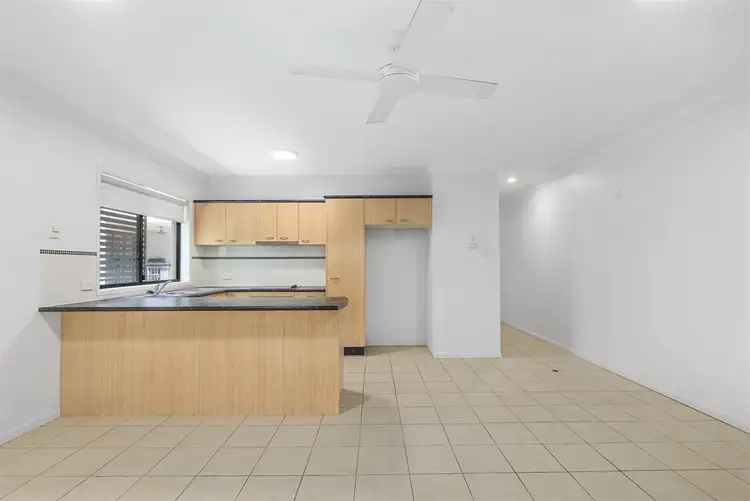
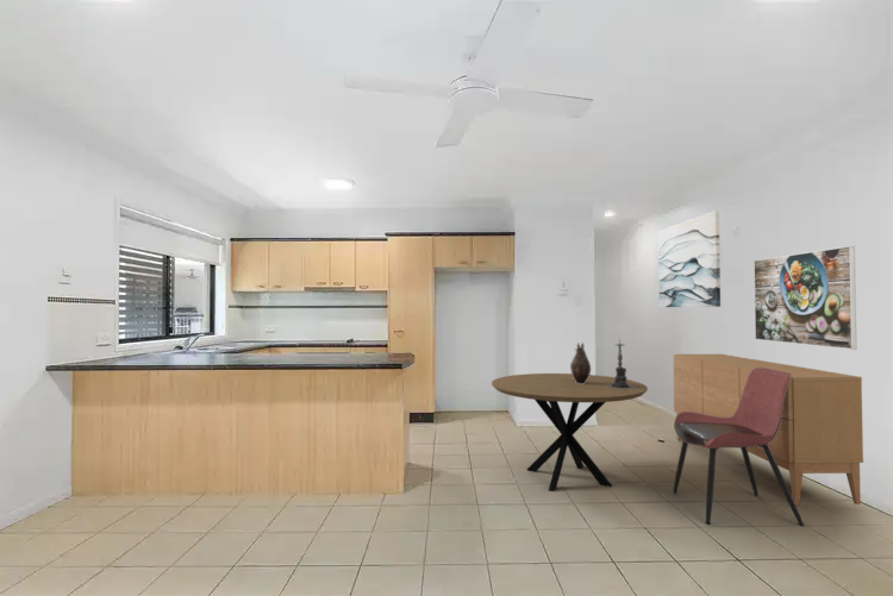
+ candle holder [604,337,636,389]
+ decorative vase [569,341,592,384]
+ dining chair [672,368,805,527]
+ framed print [753,245,857,351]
+ wall art [657,209,722,308]
+ sideboard [673,353,864,507]
+ dining table [491,372,649,493]
